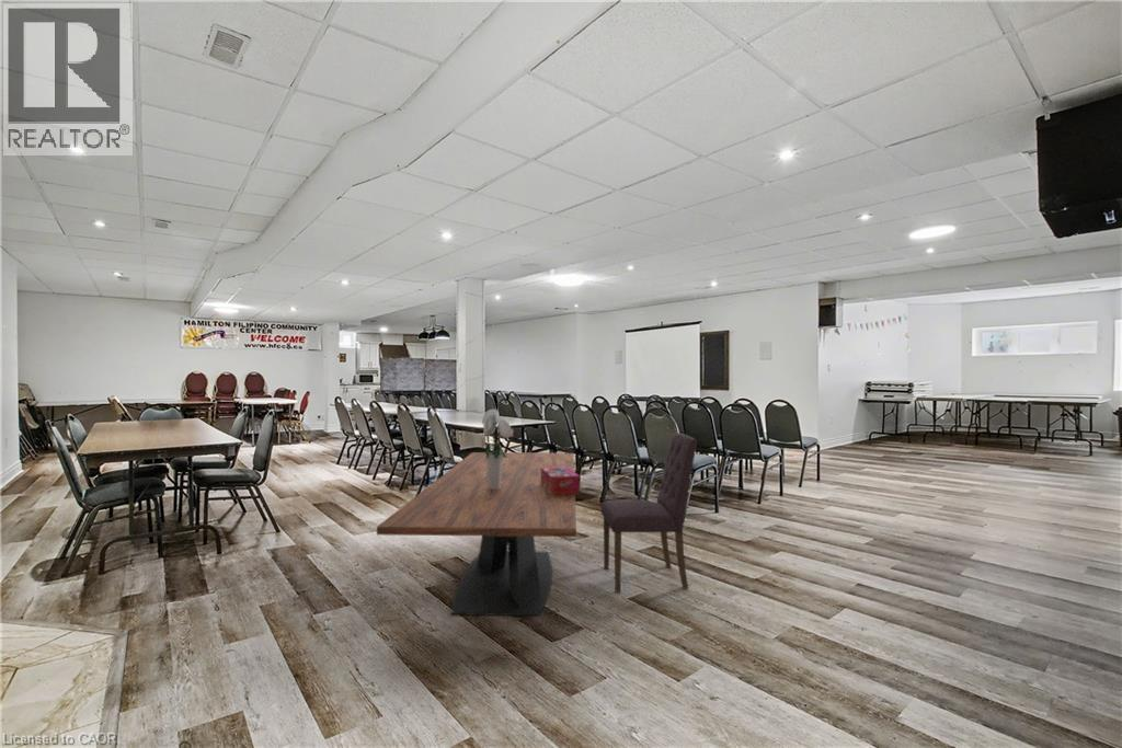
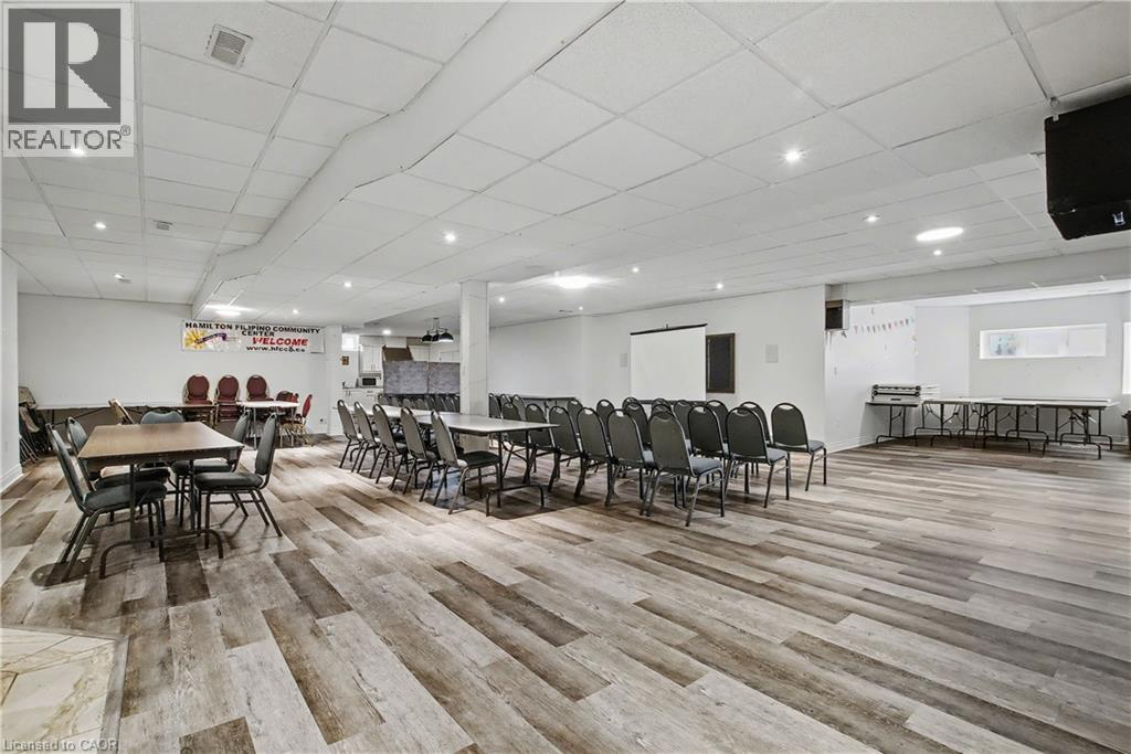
- bouquet [481,407,515,490]
- dining table [376,451,577,617]
- tissue box [541,467,581,496]
- dining chair [600,431,698,594]
